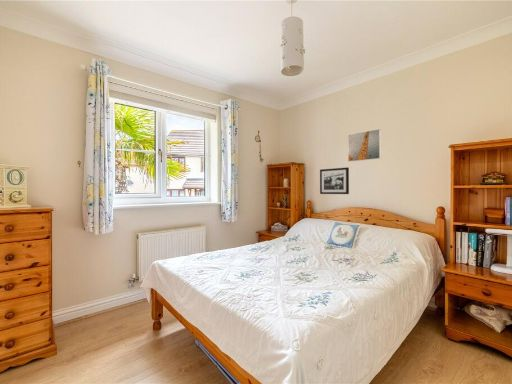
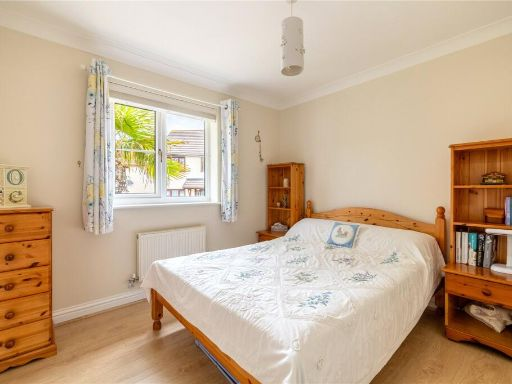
- picture frame [319,166,350,195]
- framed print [347,128,382,163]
